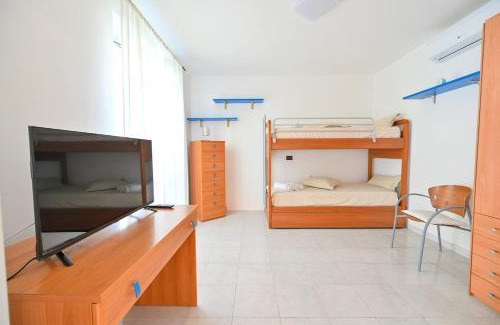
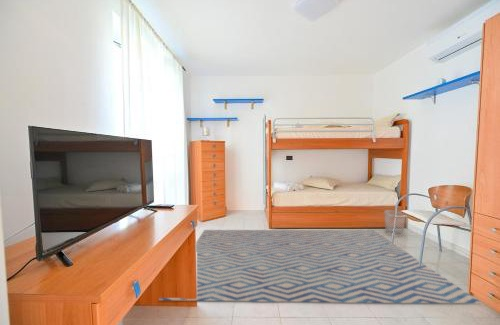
+ rug [158,229,483,304]
+ wastebasket [383,209,406,238]
